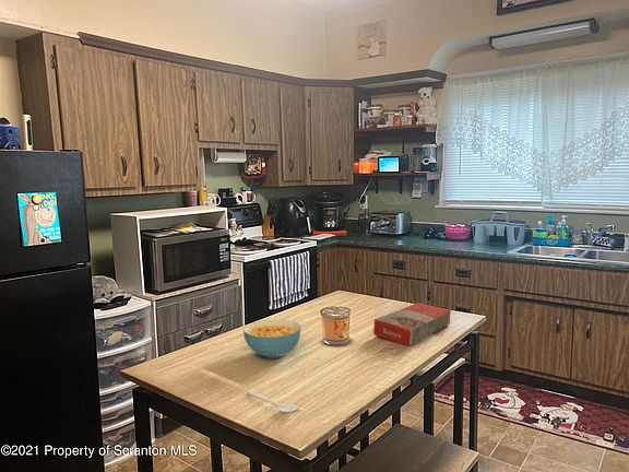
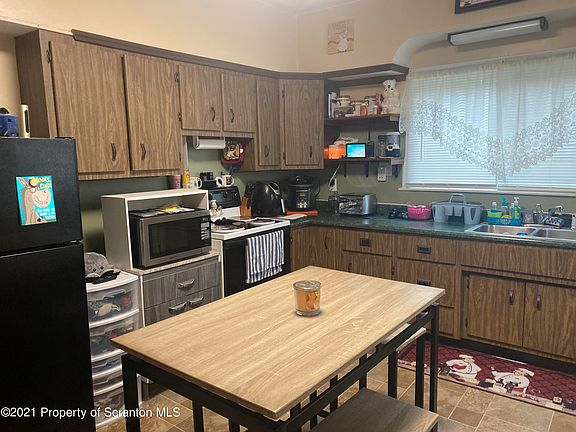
- macaroni box [372,302,452,347]
- cereal bowl [242,318,302,359]
- stirrer [246,390,298,413]
